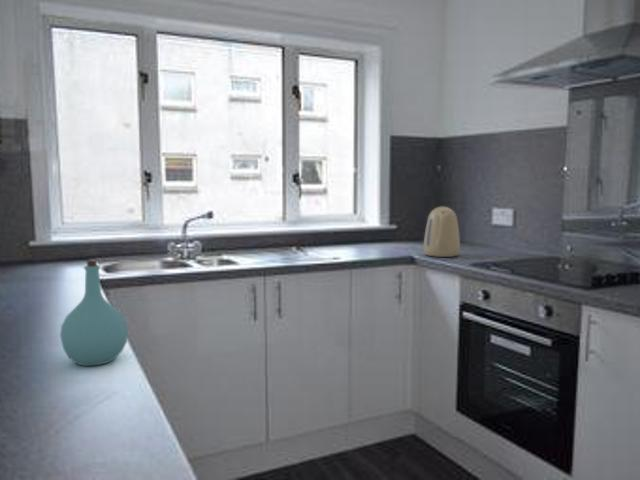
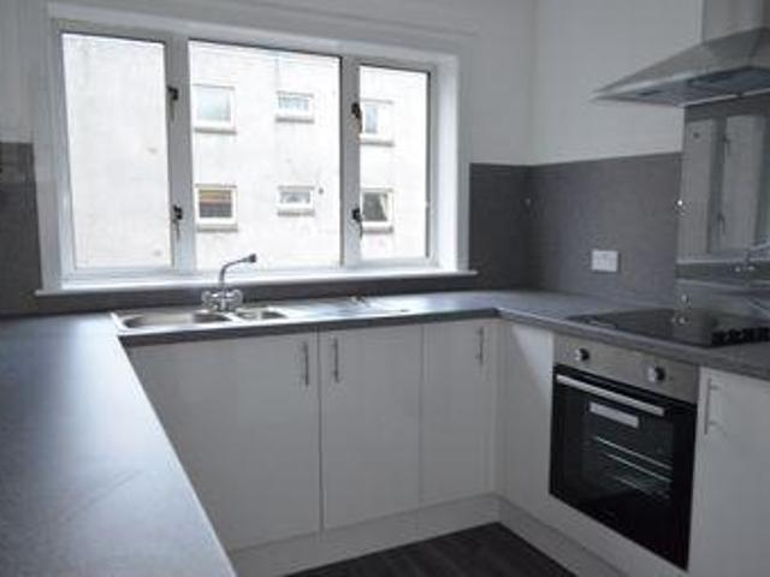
- bottle [59,259,129,367]
- kettle [423,206,461,258]
